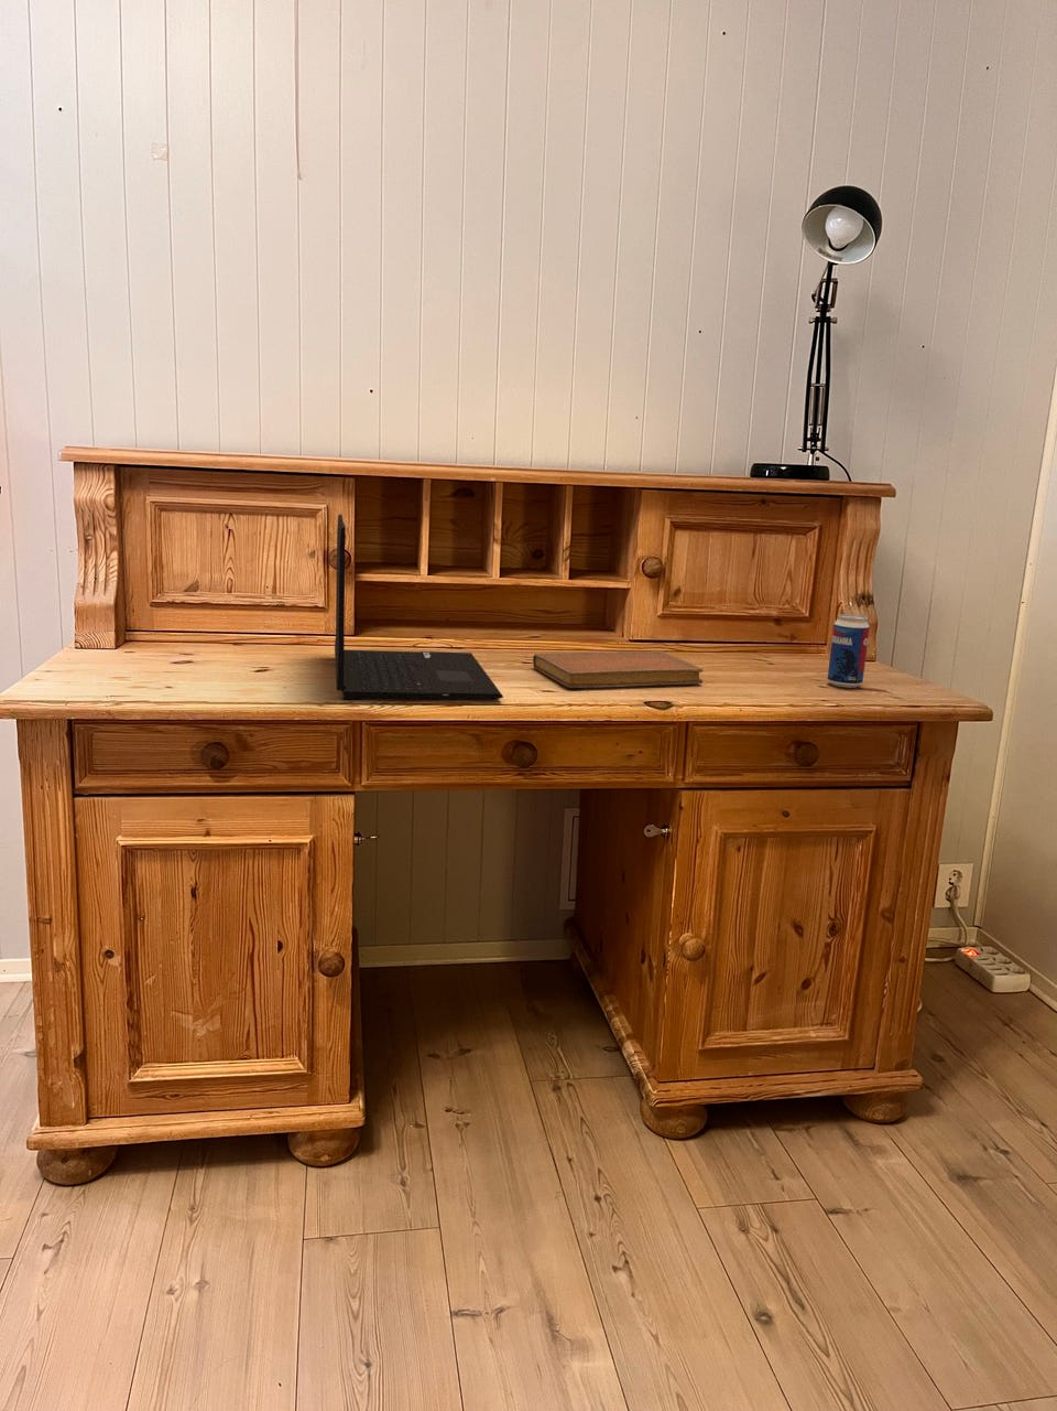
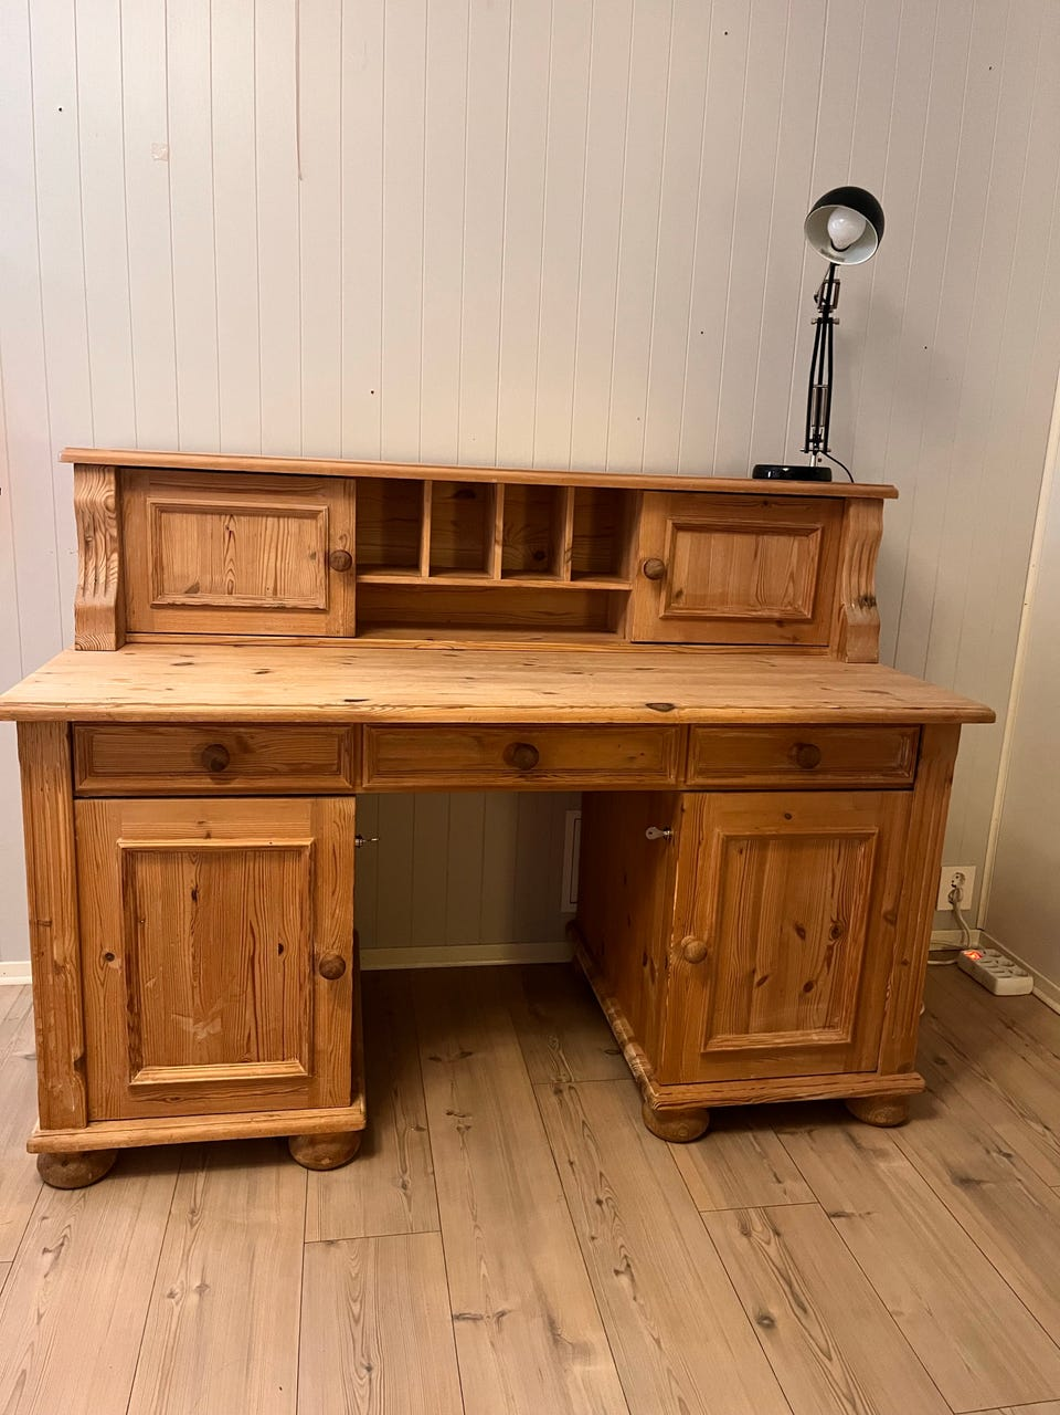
- beverage can [826,613,870,689]
- laptop [333,512,504,701]
- notebook [532,649,704,689]
